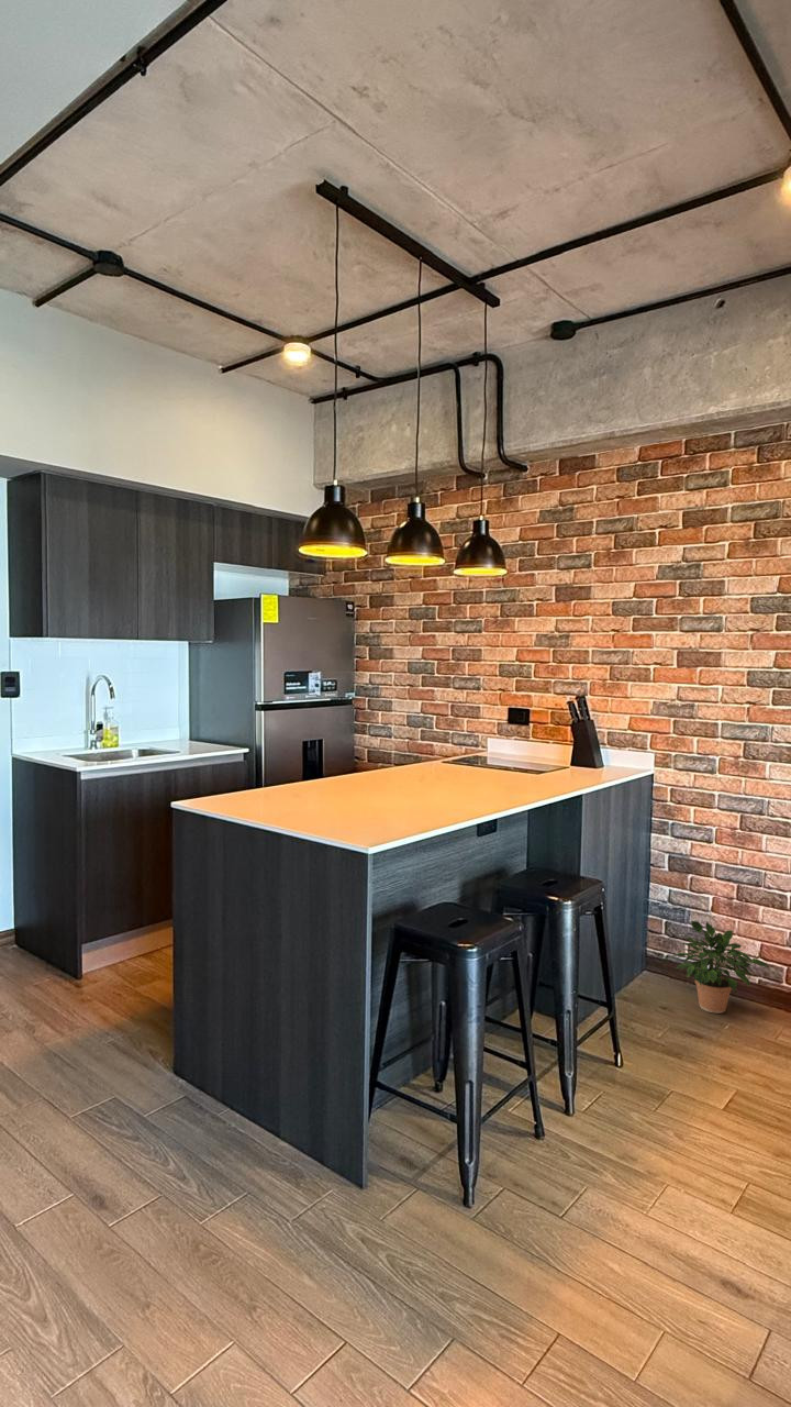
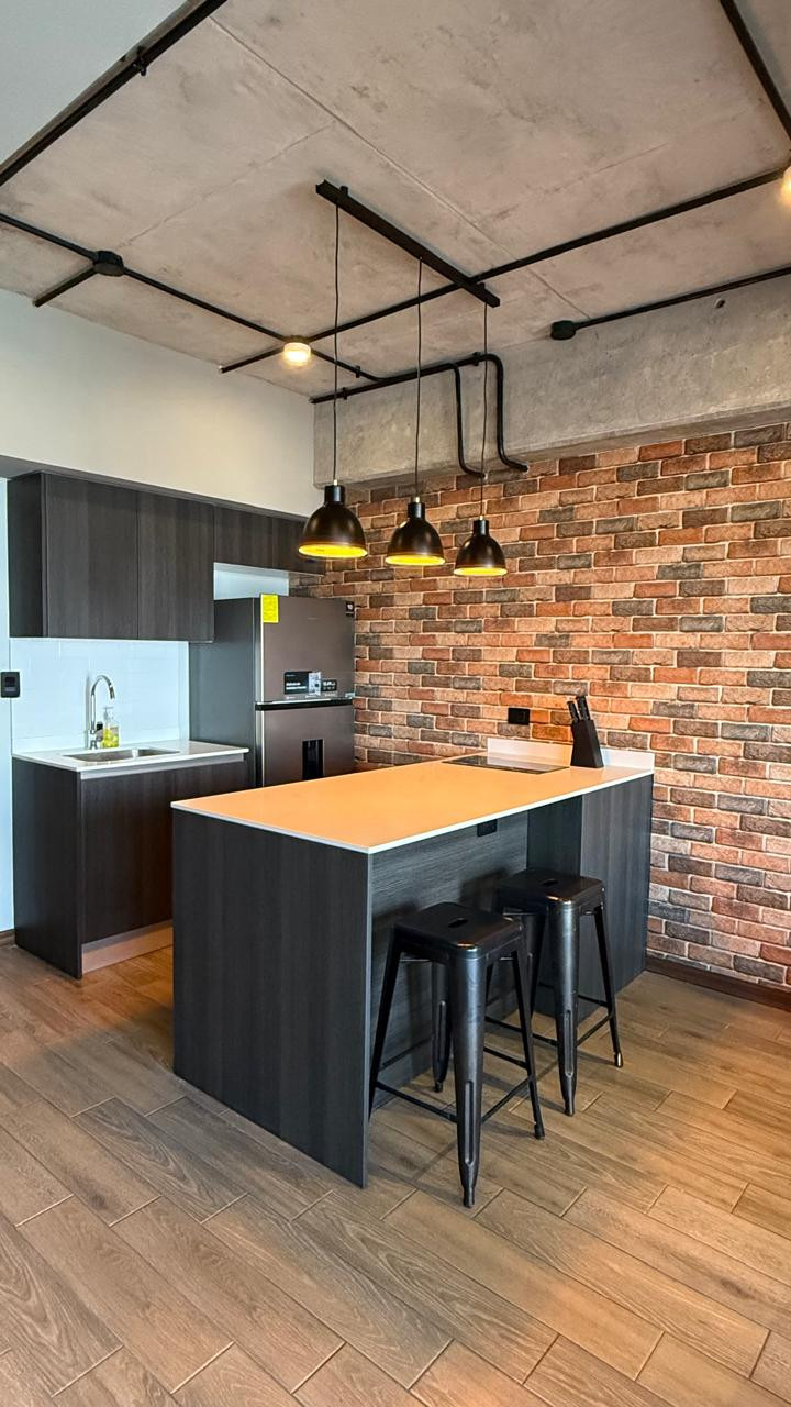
- potted plant [670,919,769,1015]
